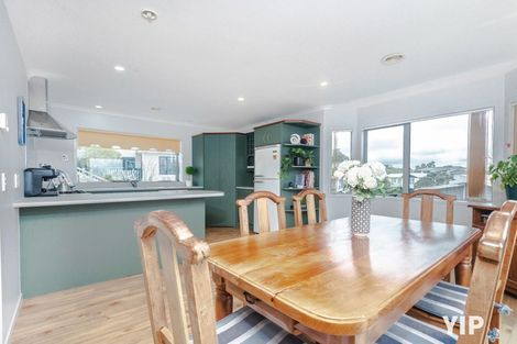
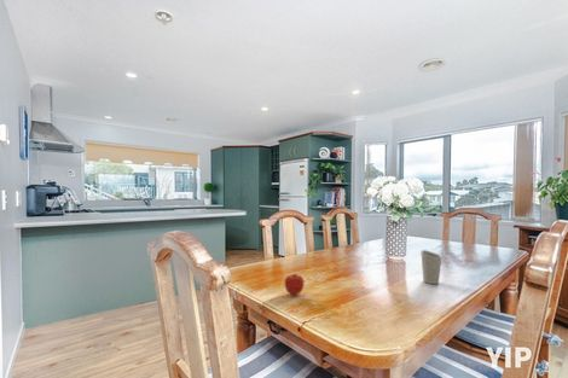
+ cup [419,249,444,285]
+ fruit [284,272,306,296]
